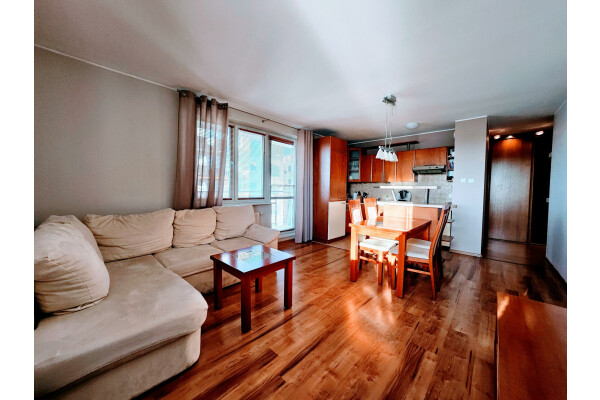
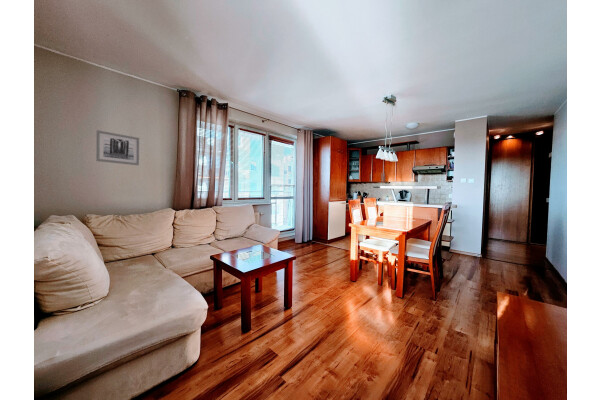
+ wall art [95,129,141,166]
